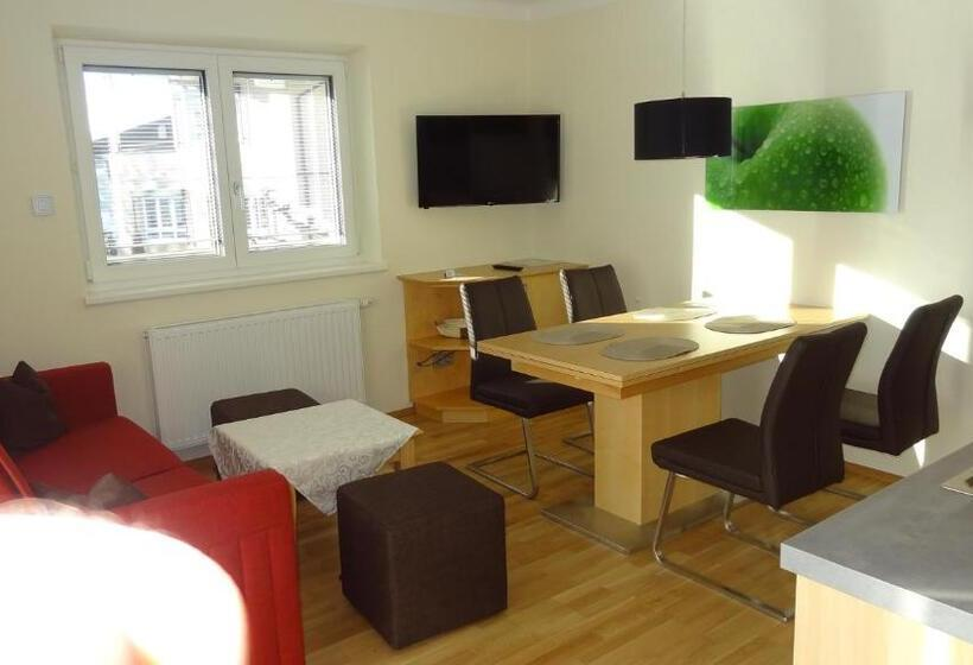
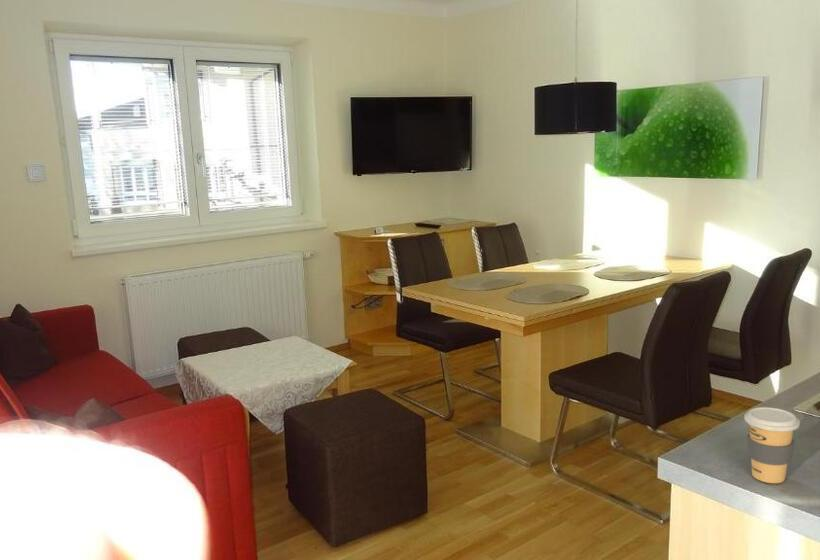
+ coffee cup [743,406,801,484]
